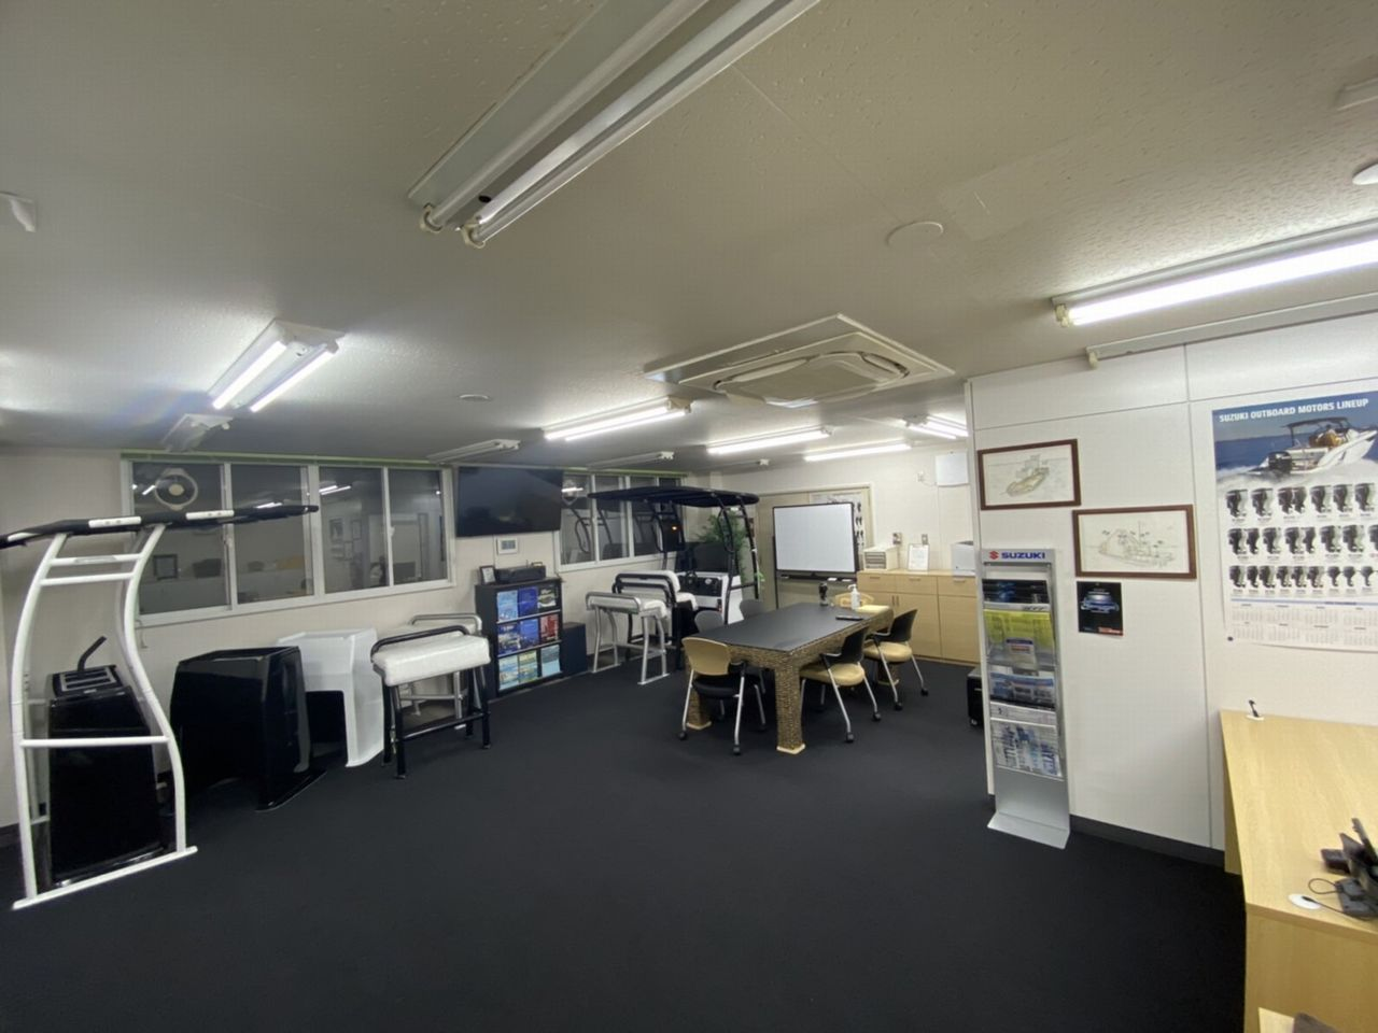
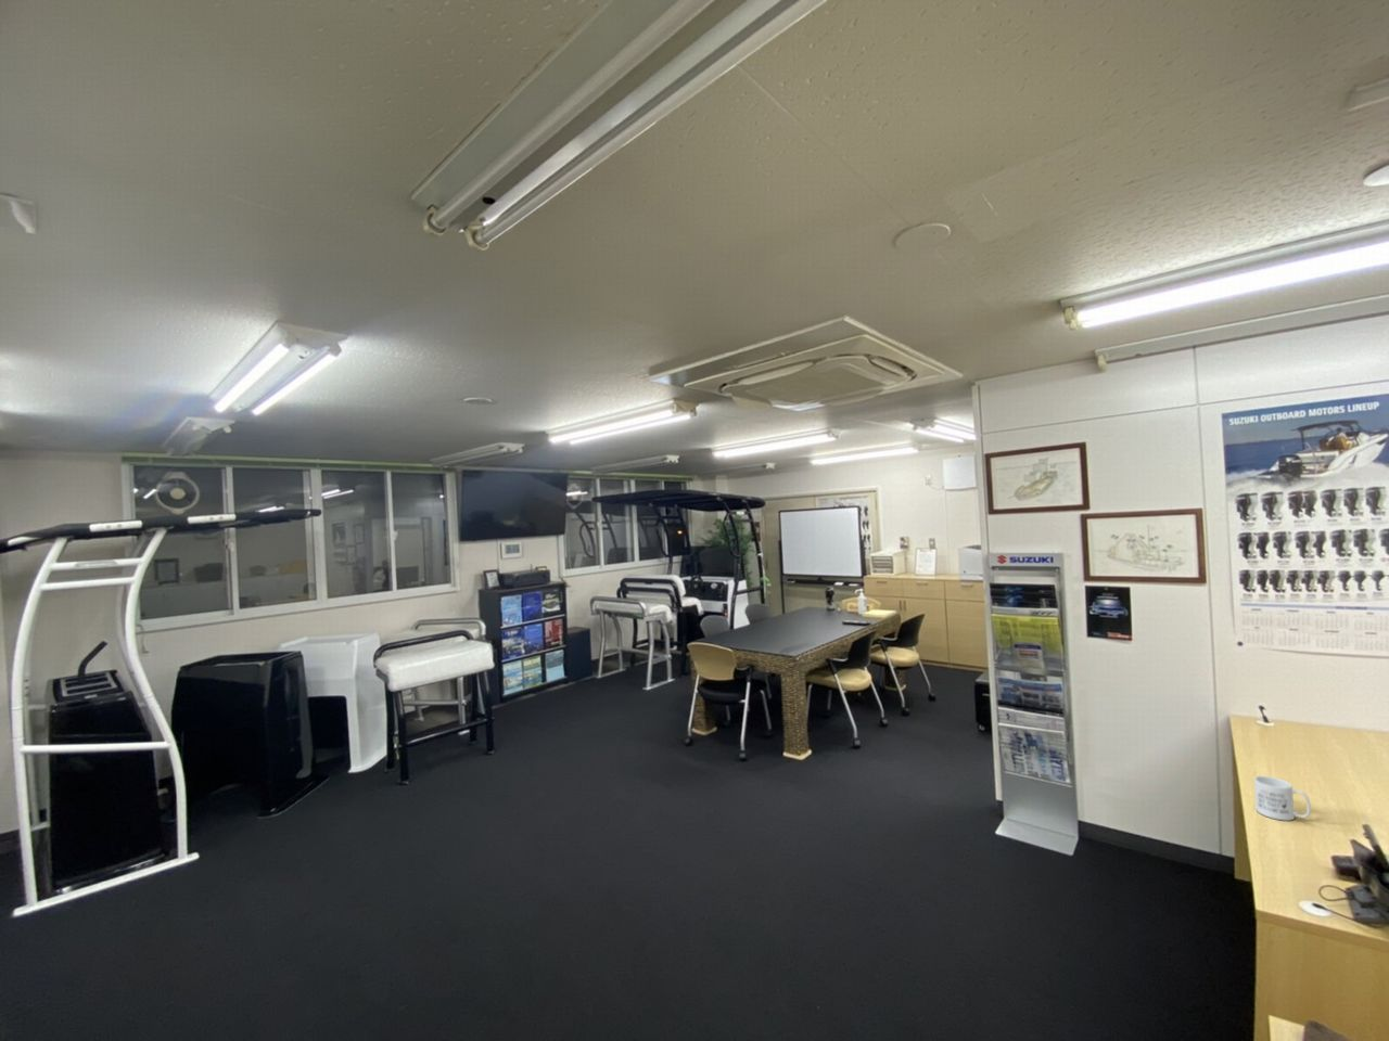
+ mug [1253,775,1312,822]
